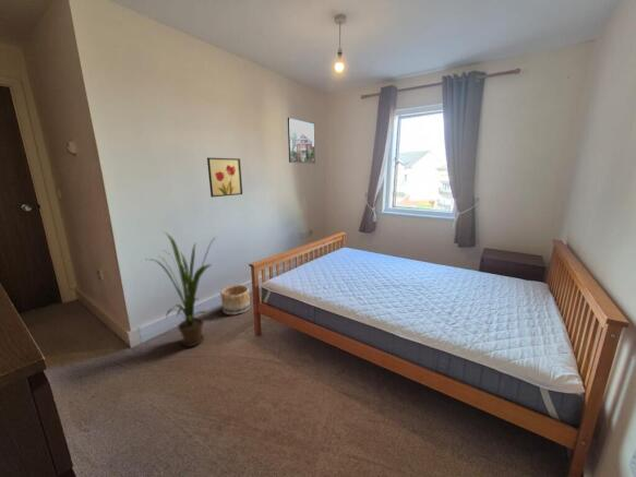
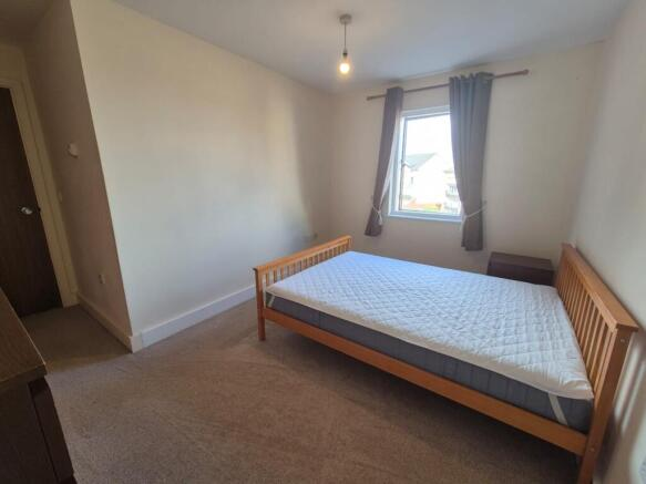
- house plant [146,231,217,347]
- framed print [287,117,316,165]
- wall art [206,156,243,199]
- basket [219,284,251,315]
